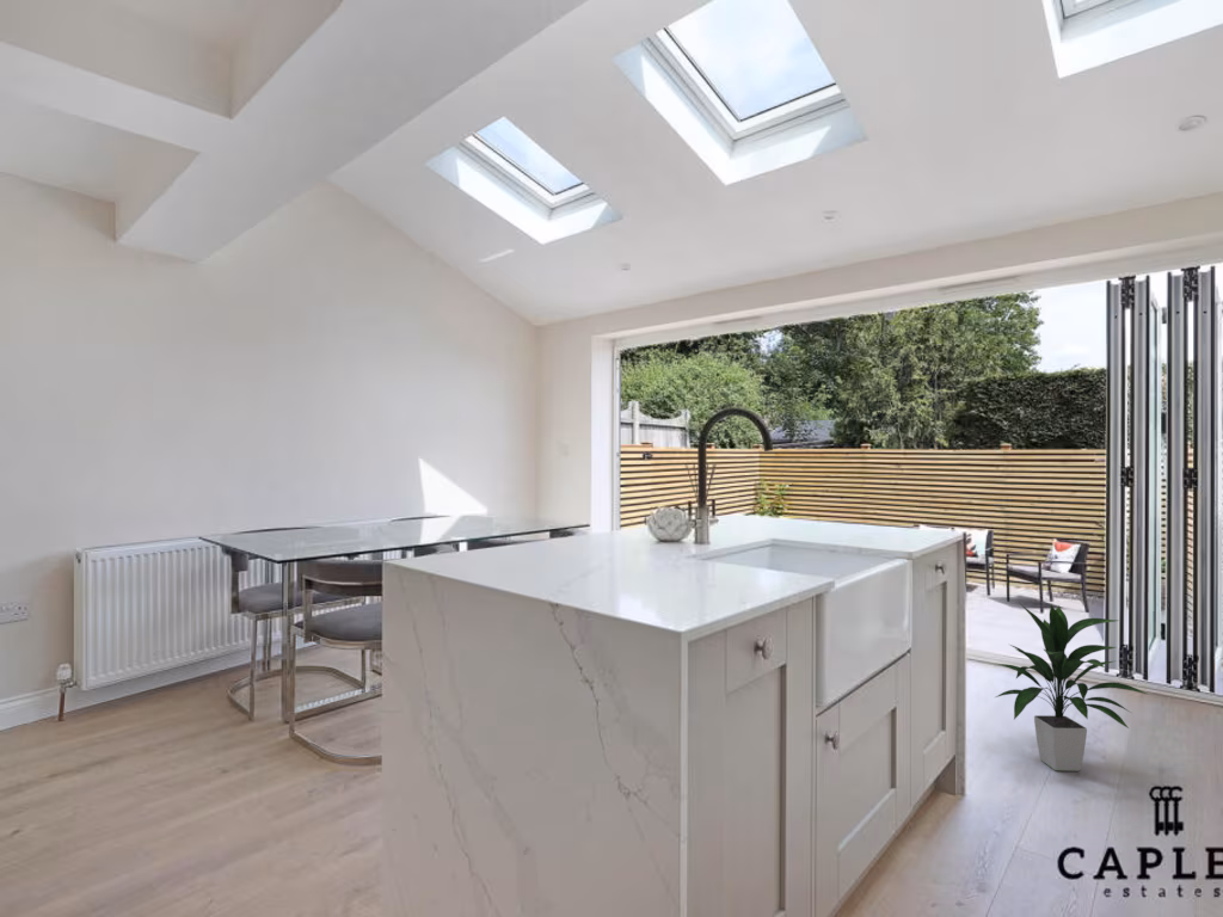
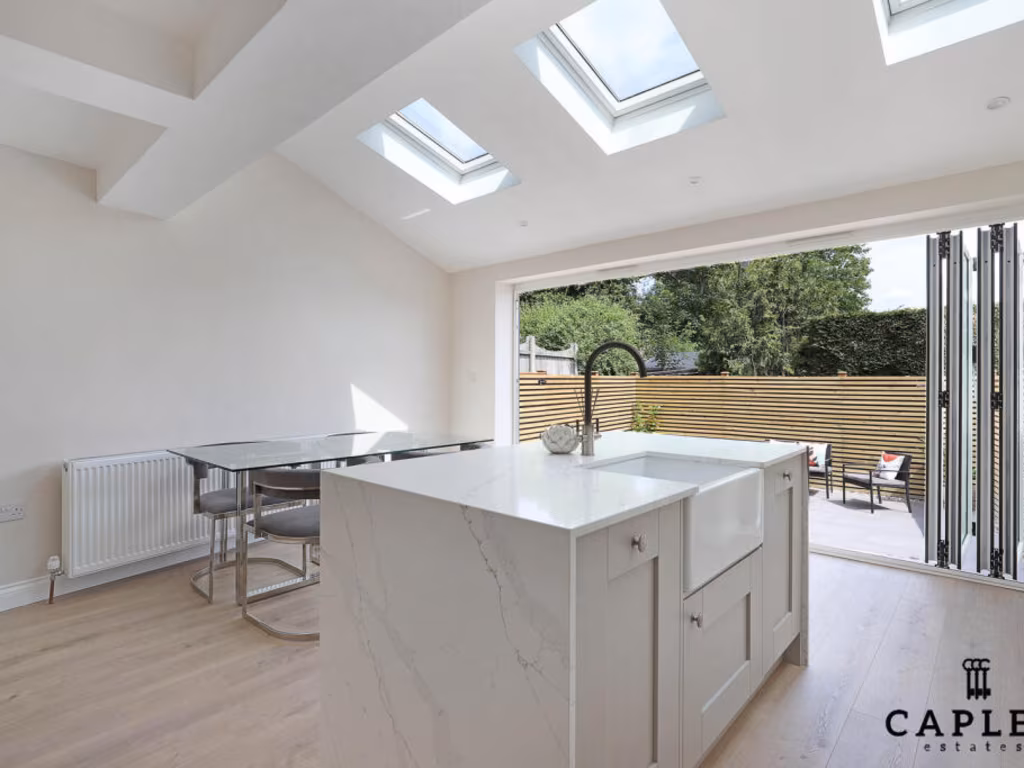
- indoor plant [995,602,1151,773]
